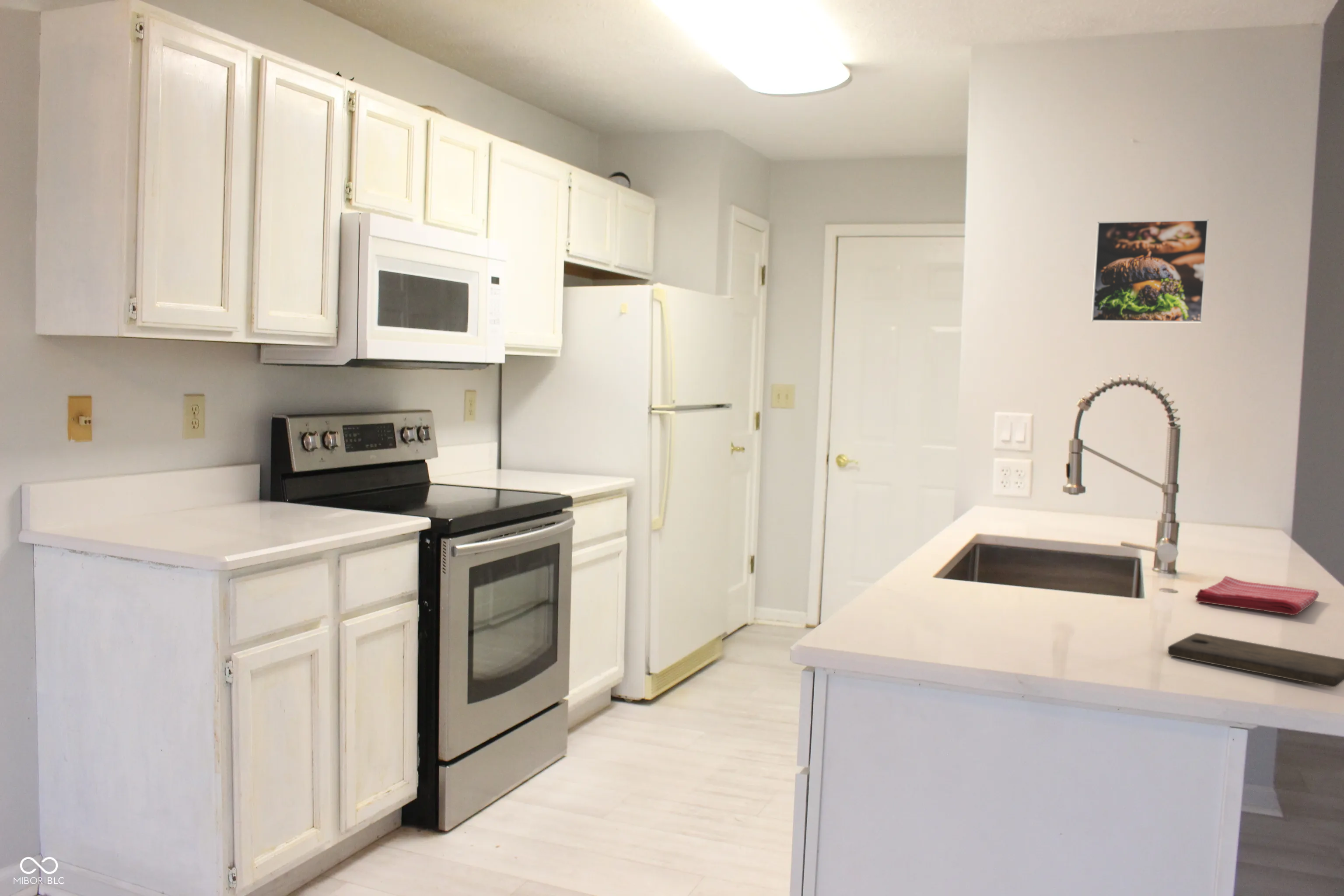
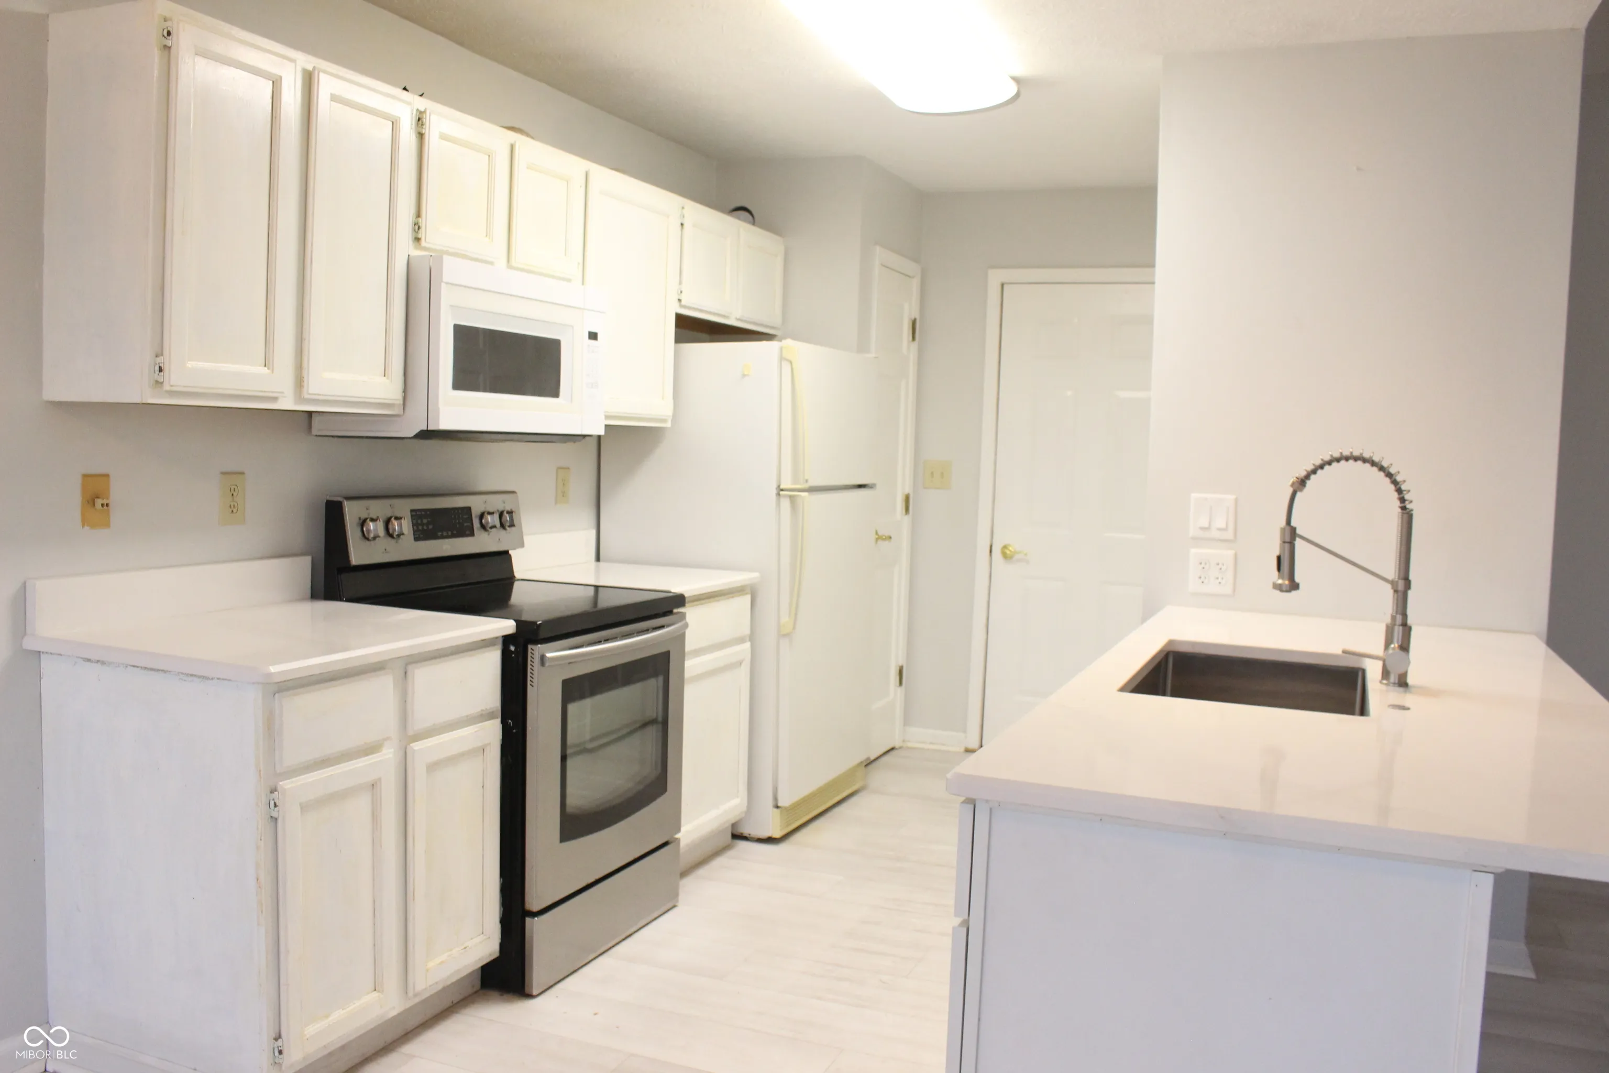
- dish towel [1195,576,1320,616]
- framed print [1091,219,1209,324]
- cutting board [1167,633,1344,688]
